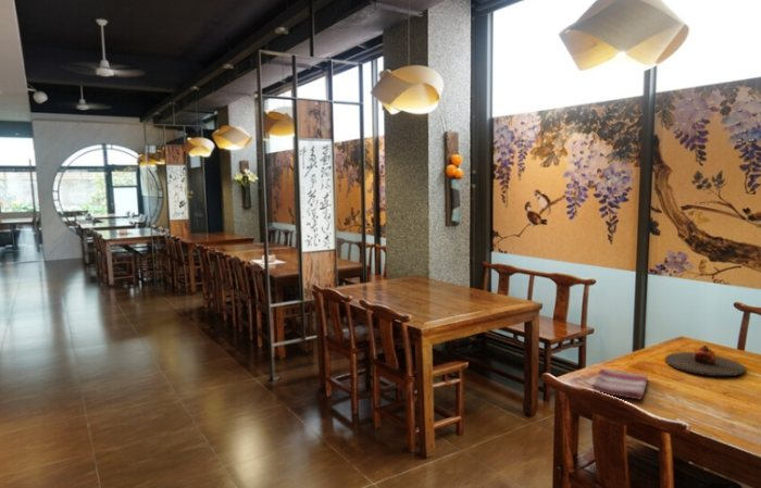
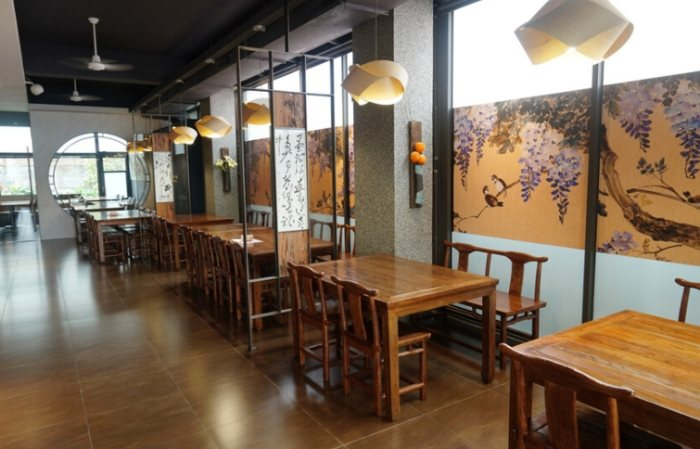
- plate [664,345,747,377]
- dish towel [590,367,648,400]
